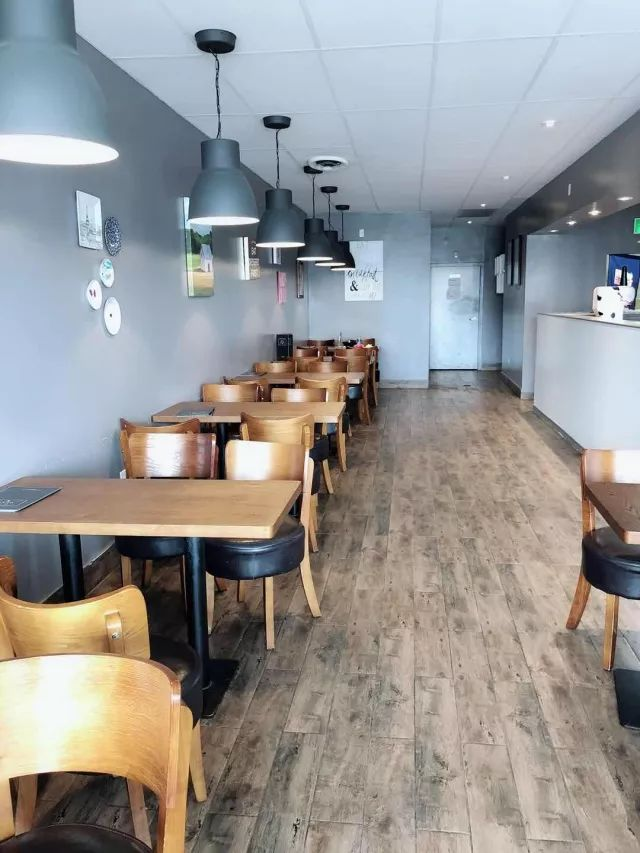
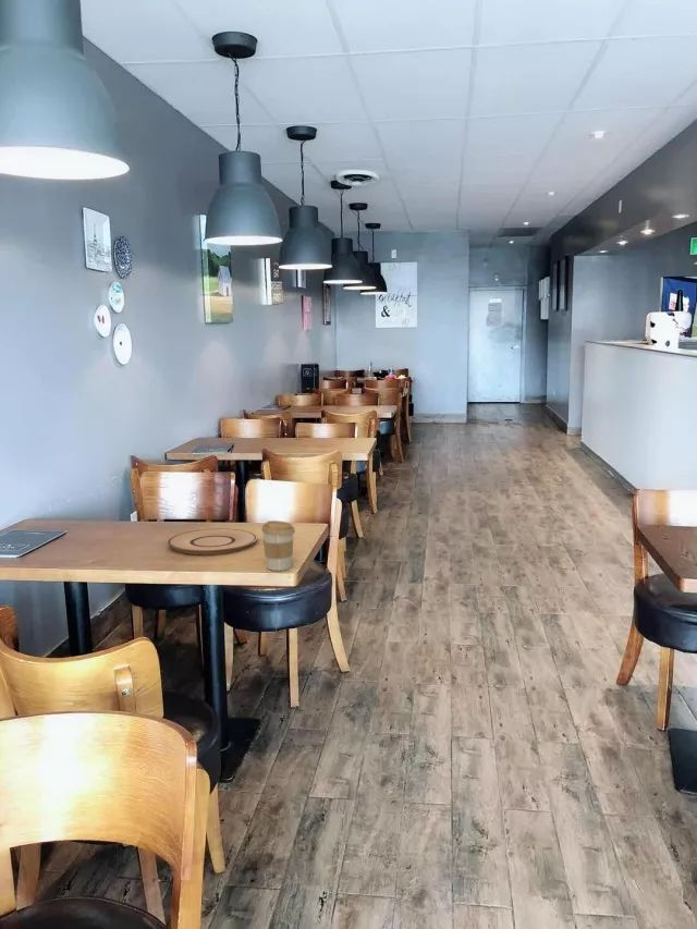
+ plate [167,527,258,555]
+ coffee cup [260,519,296,572]
